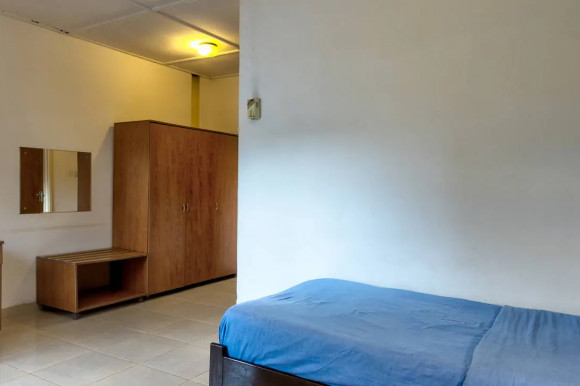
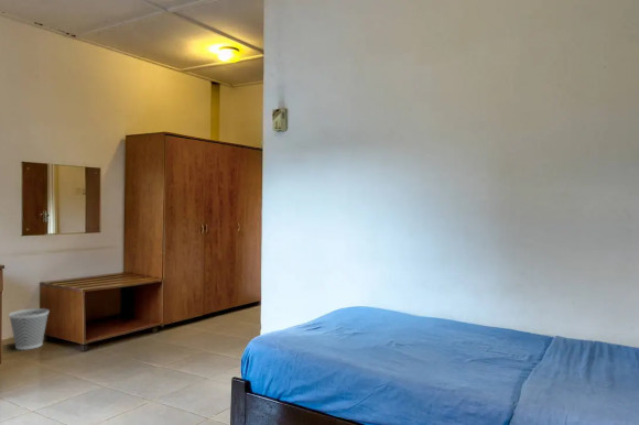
+ wastebasket [8,307,51,351]
